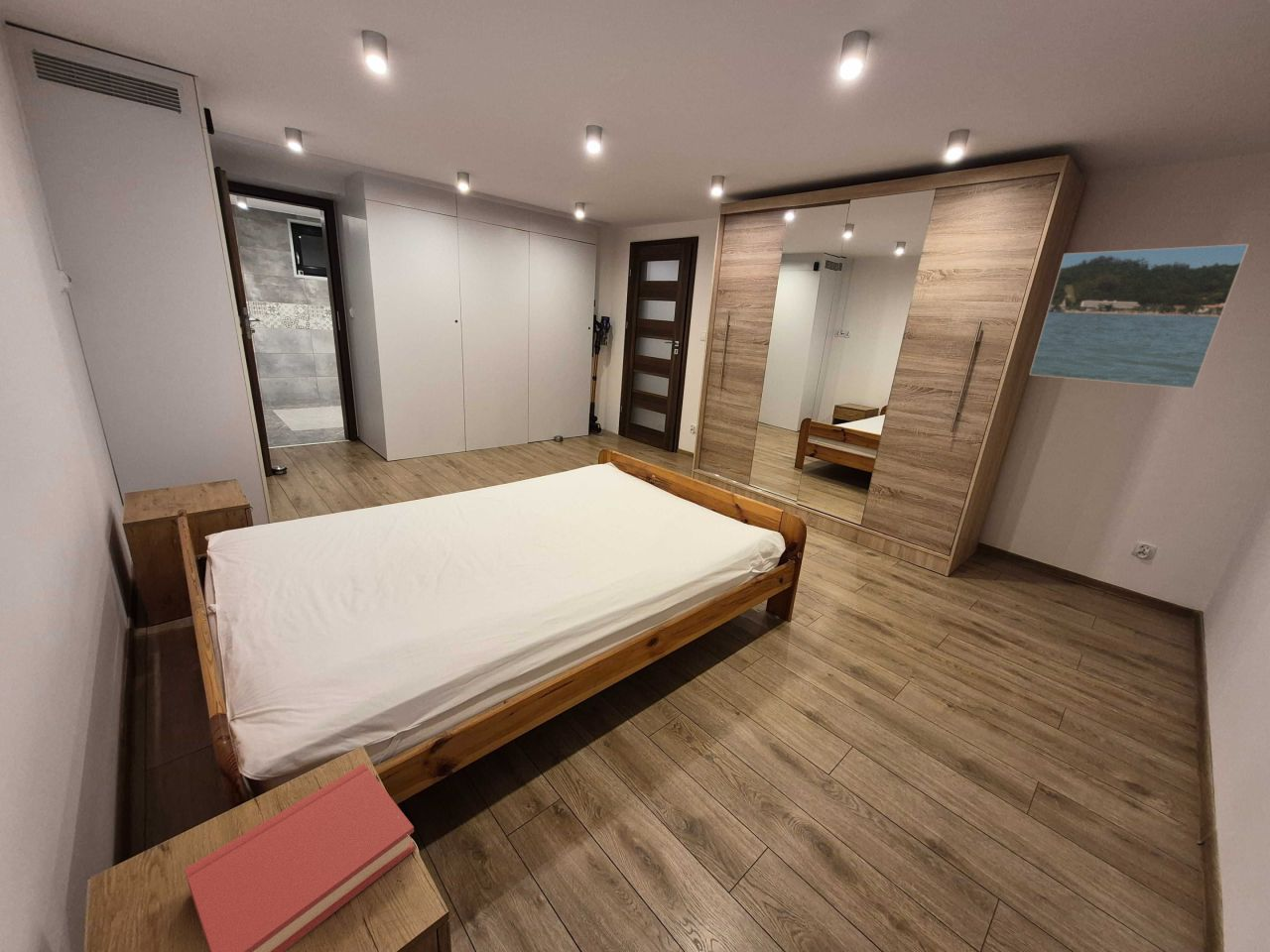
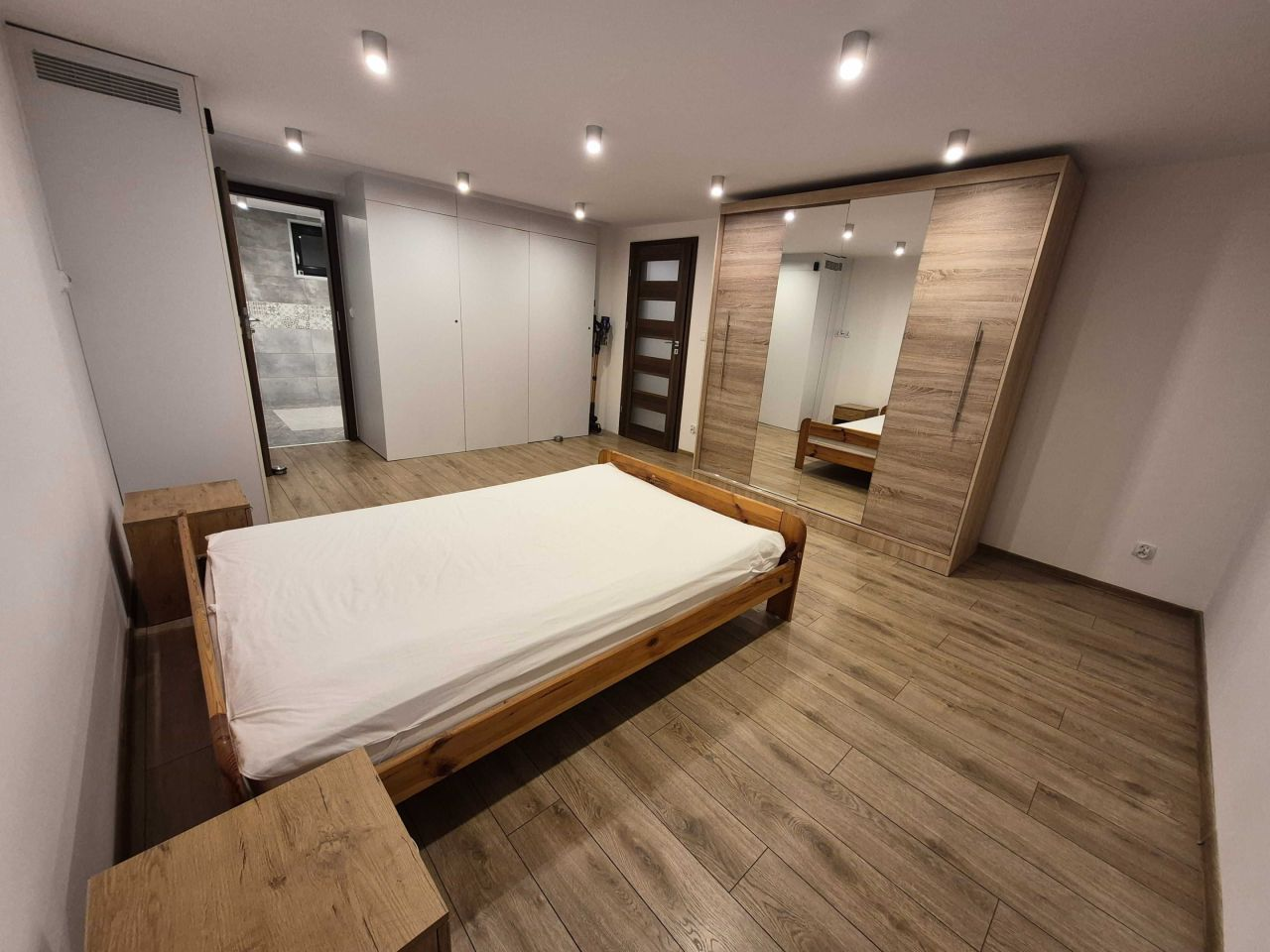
- hardback book [184,763,416,952]
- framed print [1028,243,1250,390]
